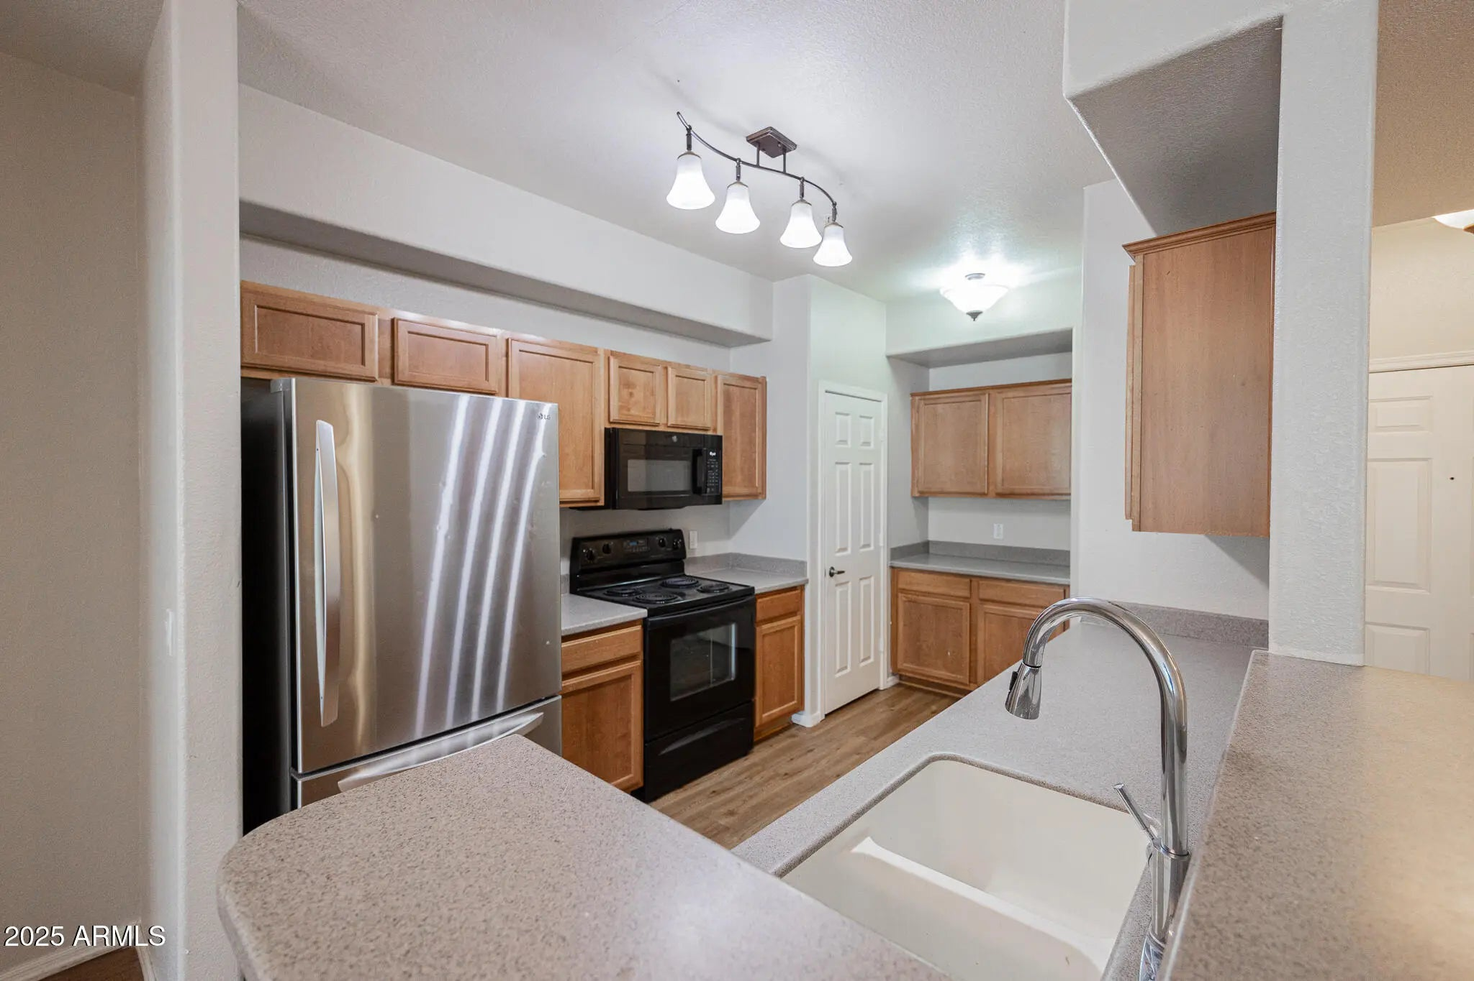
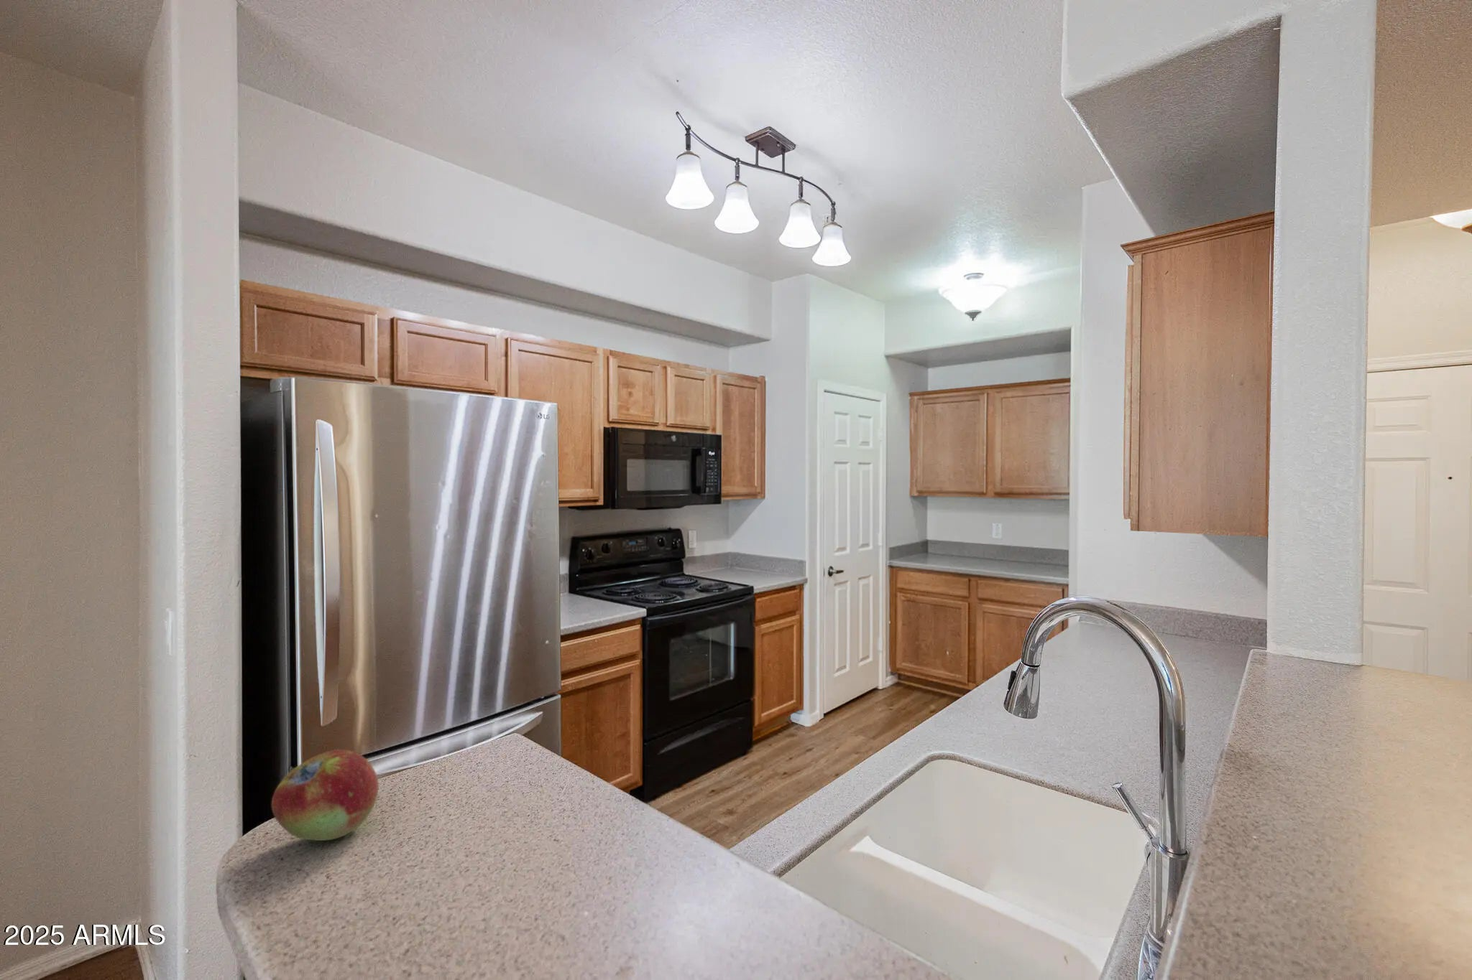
+ fruit [271,749,380,841]
